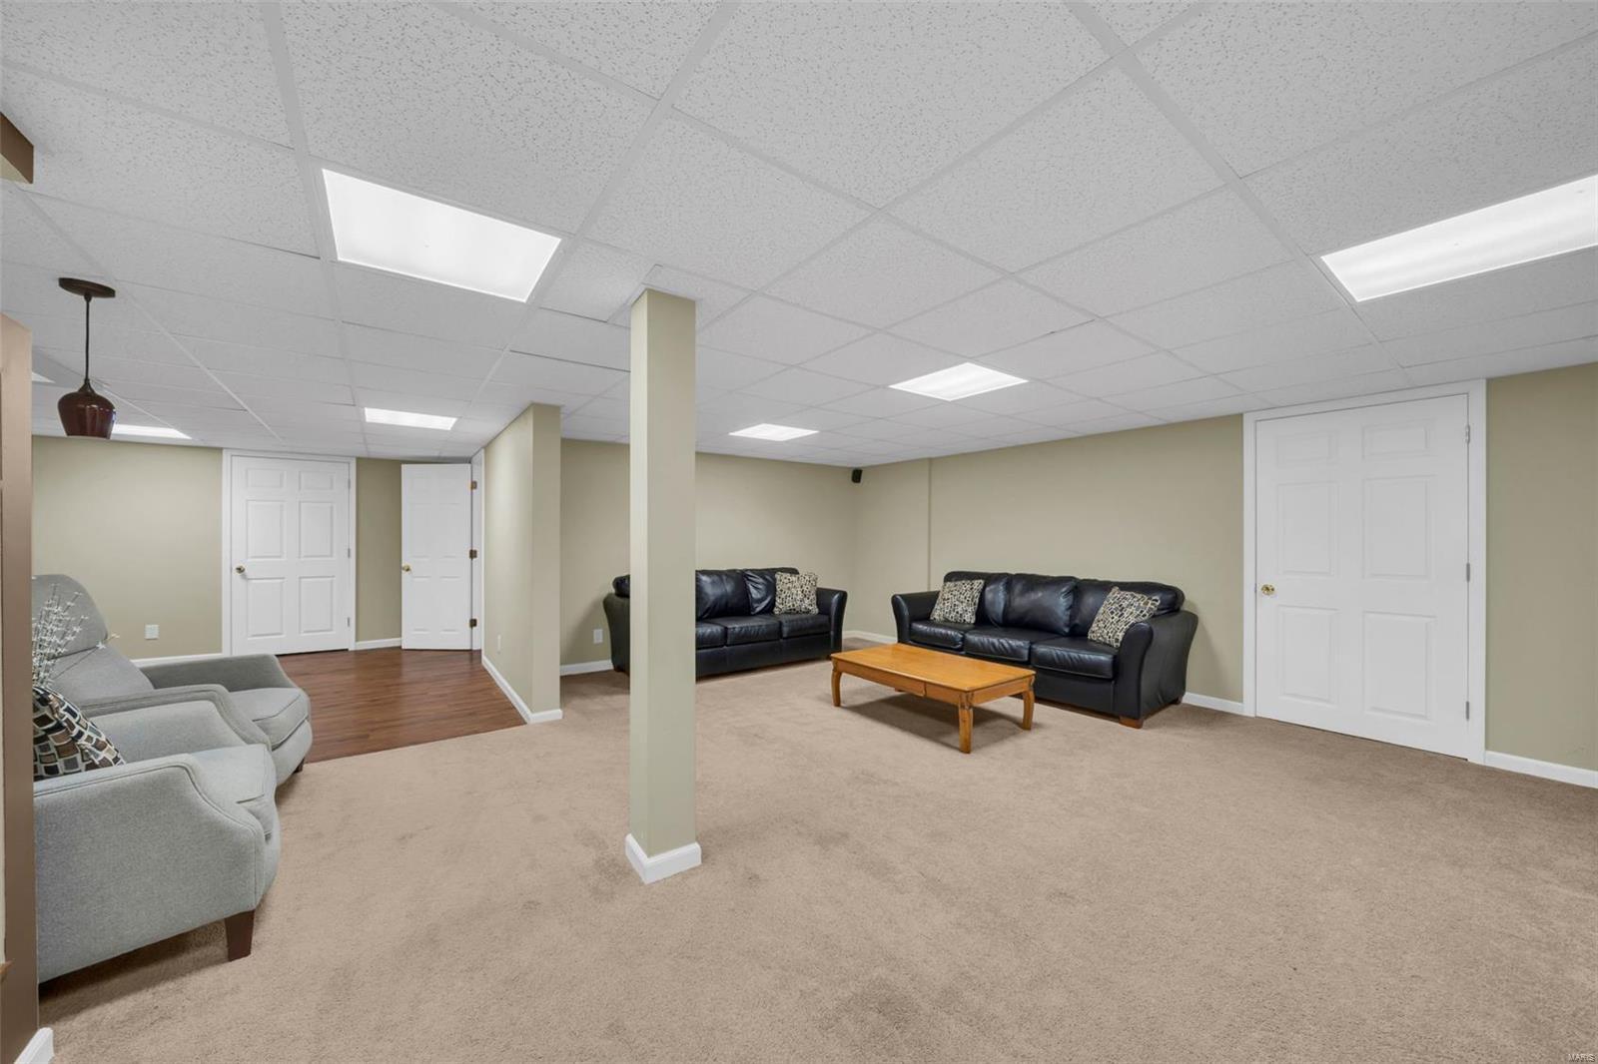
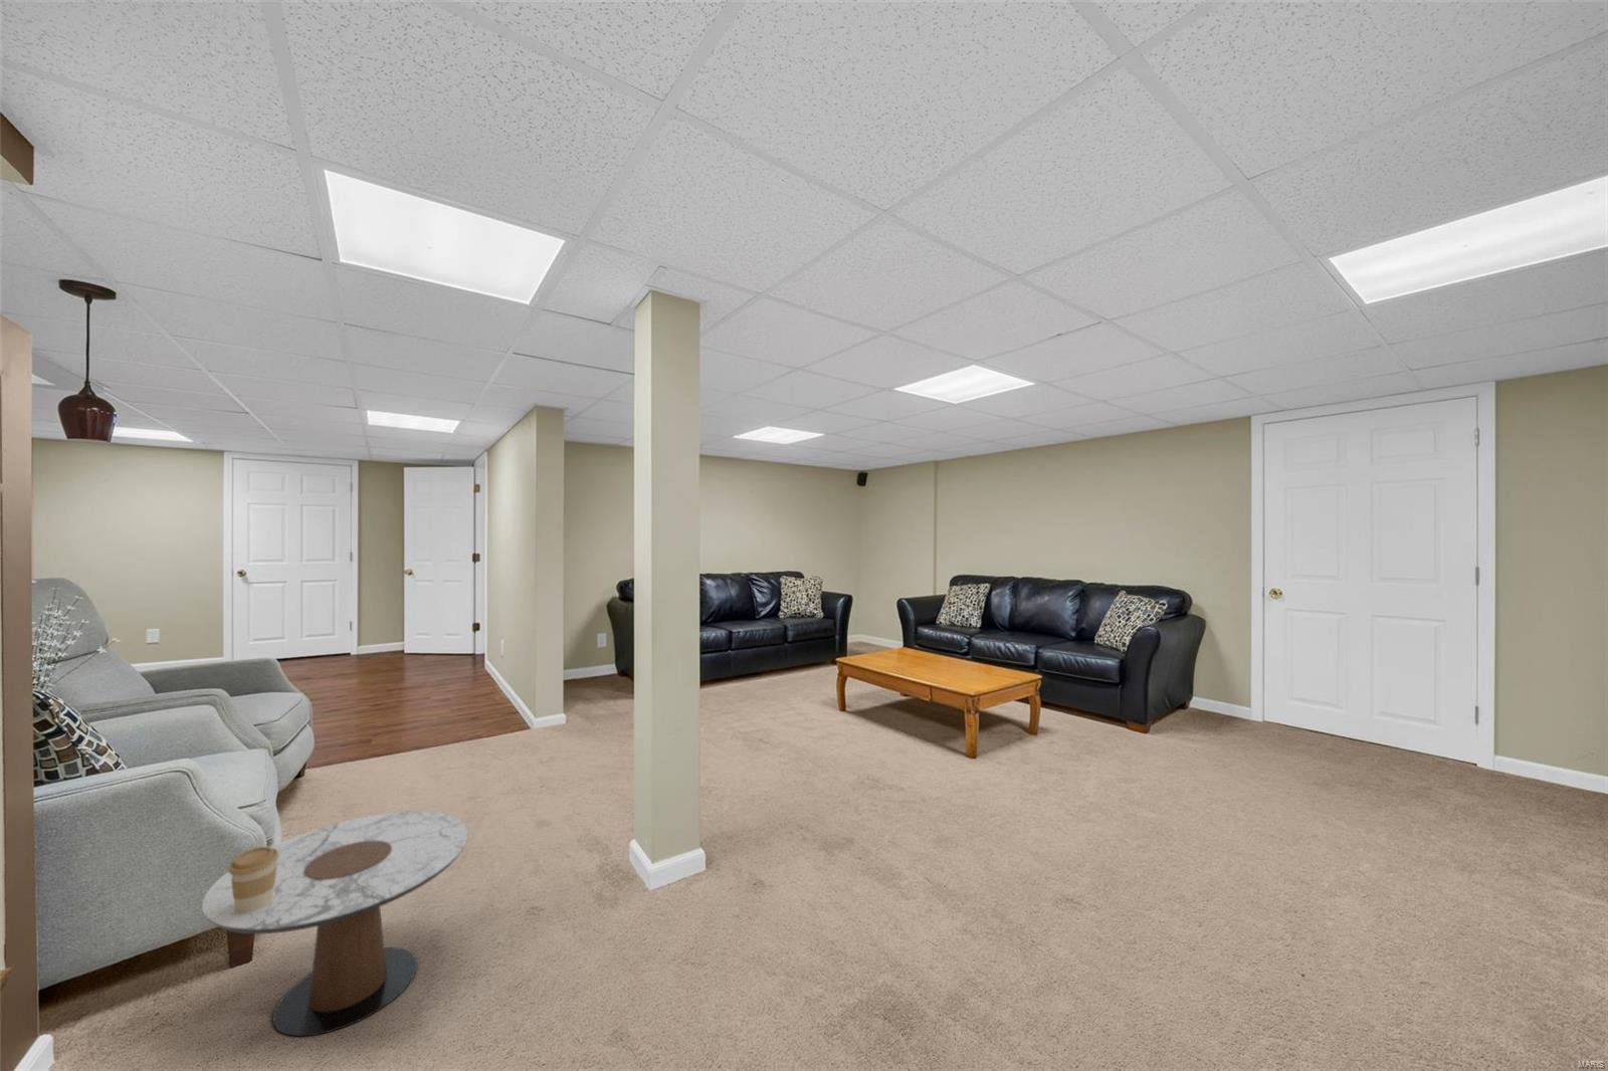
+ coffee cup [228,846,279,913]
+ side table [201,809,470,1038]
